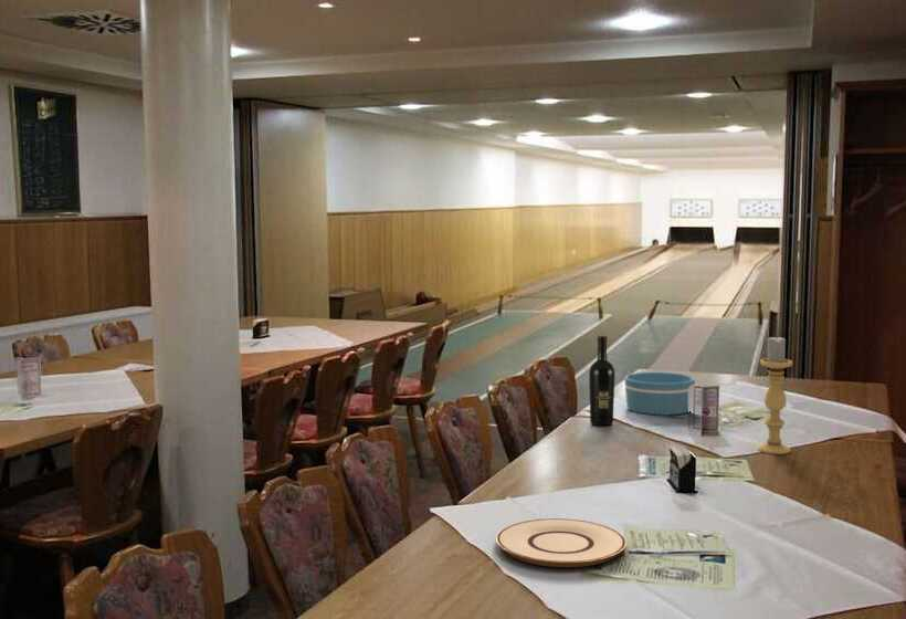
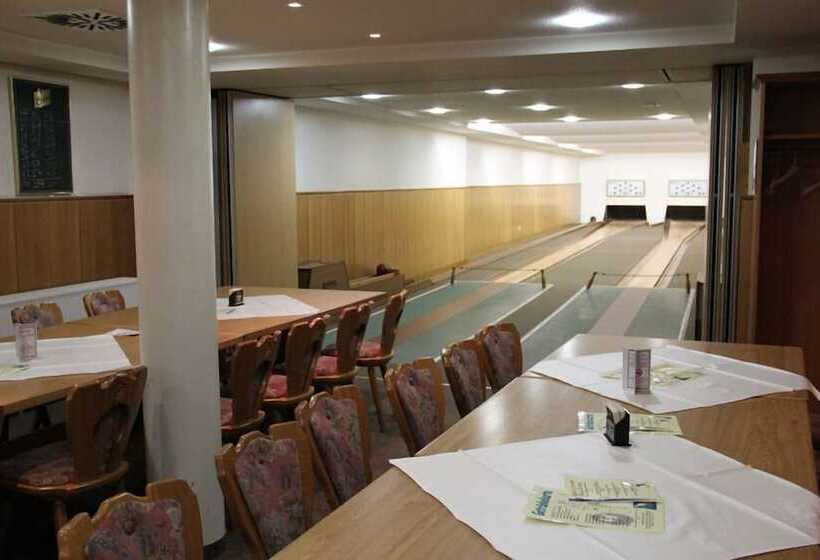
- bowl [623,371,696,417]
- plate [495,517,628,568]
- wine bottle [588,335,615,427]
- candle holder [756,336,793,455]
